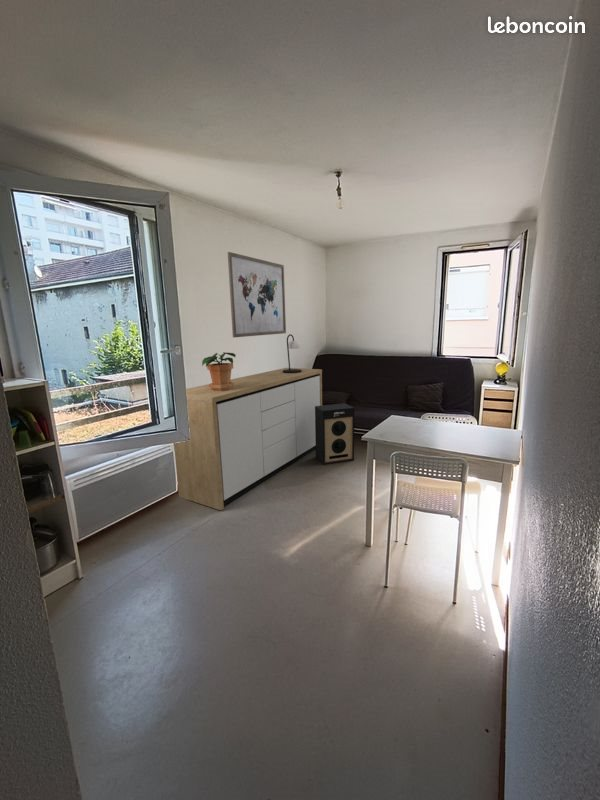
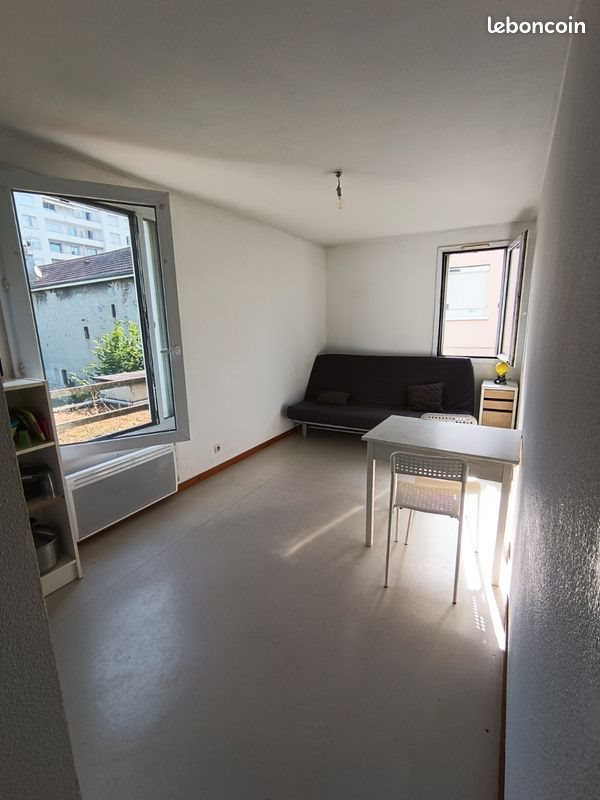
- sideboard [173,367,323,511]
- potted plant [201,351,237,391]
- wall art [227,251,287,338]
- table lamp [283,333,302,373]
- speaker [315,402,355,466]
